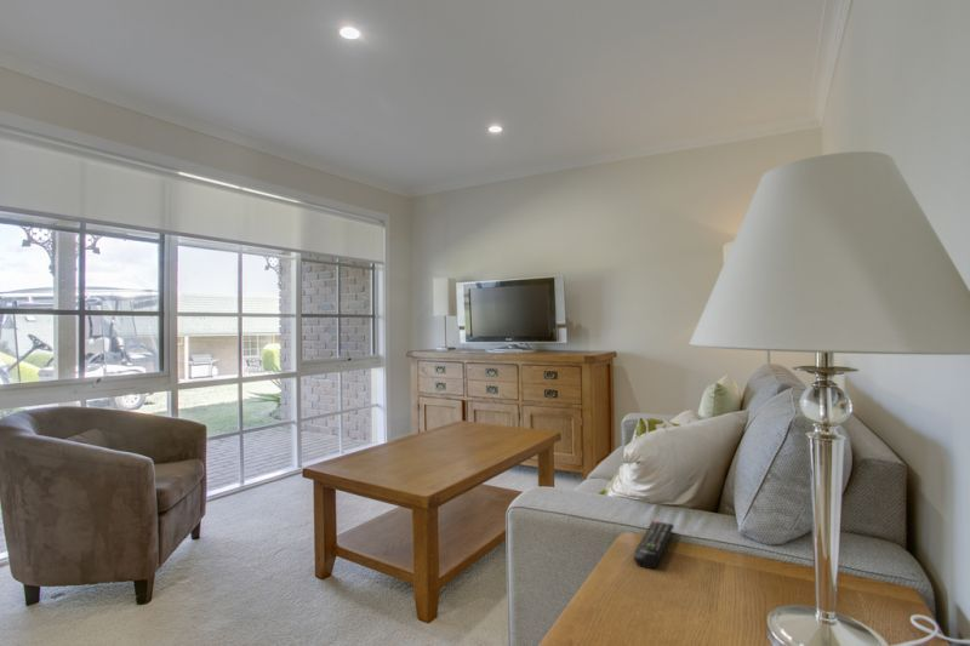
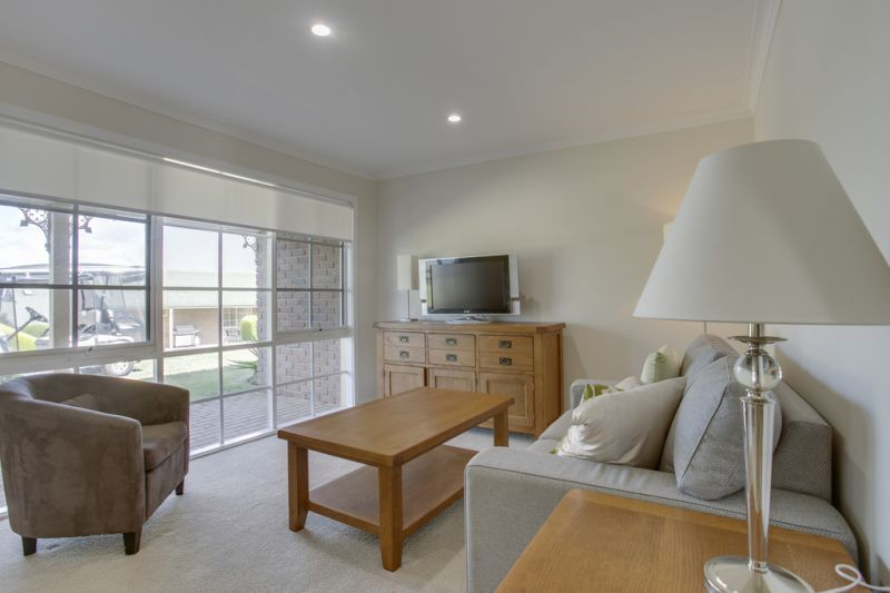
- remote control [633,520,675,570]
